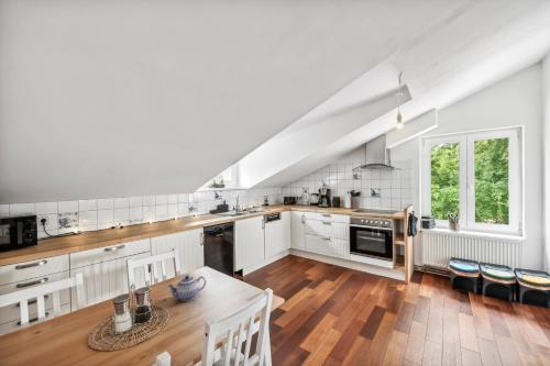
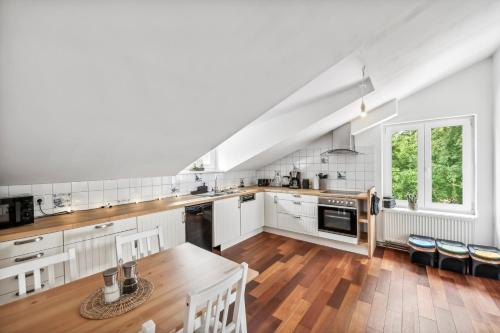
- teapot [166,275,207,302]
